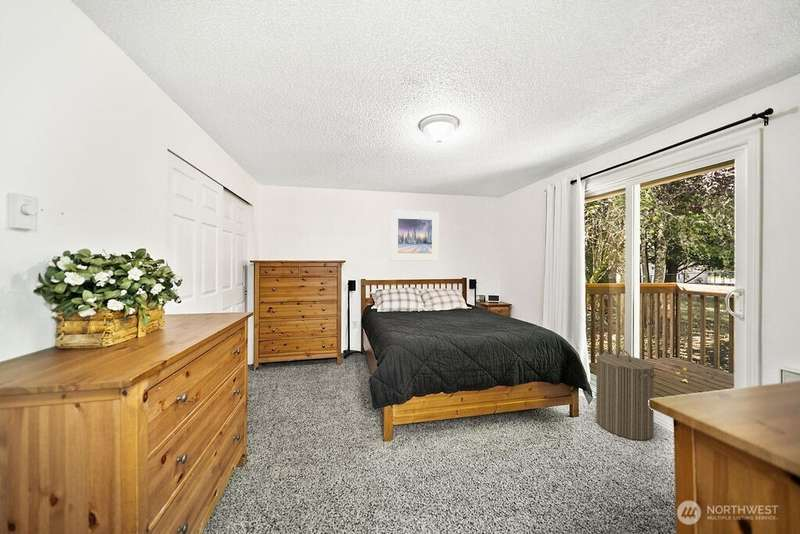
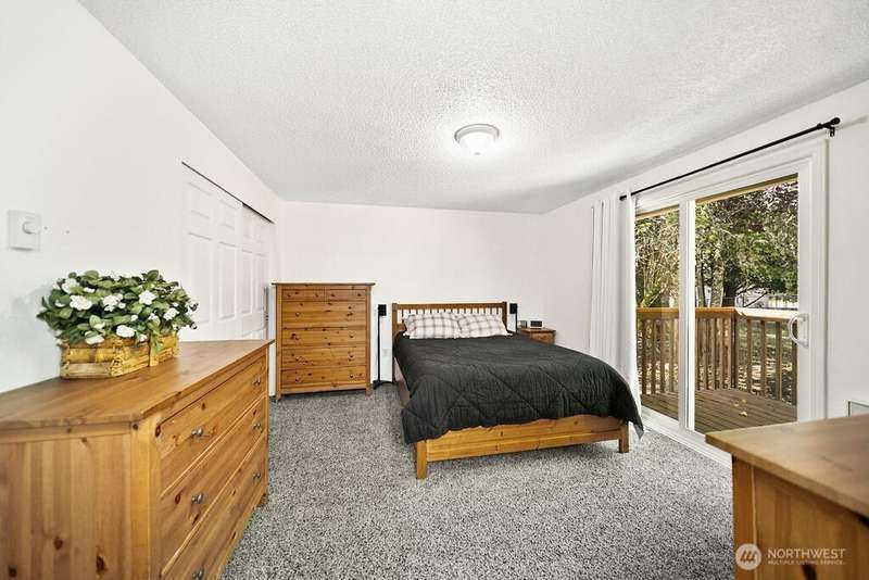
- laundry hamper [595,349,657,441]
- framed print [390,209,440,262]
